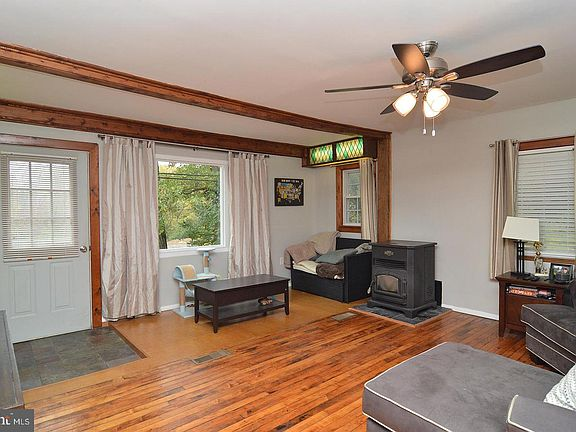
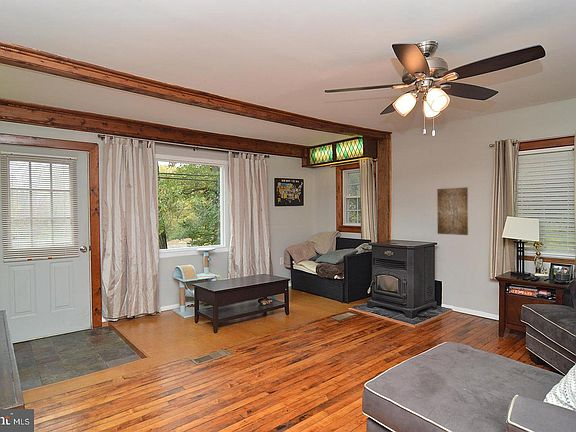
+ wall art [436,186,469,236]
